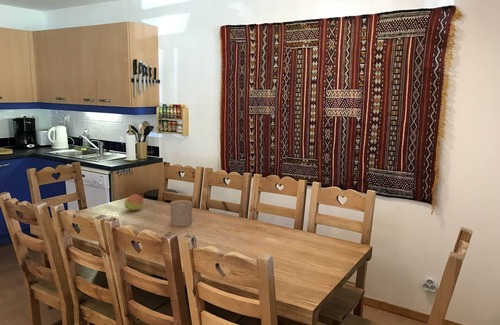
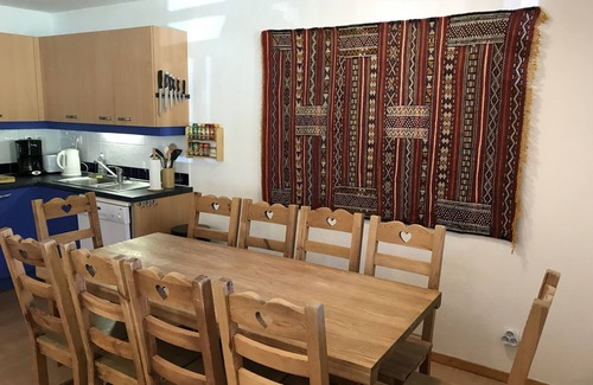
- fruit [124,193,145,212]
- cup [169,199,193,227]
